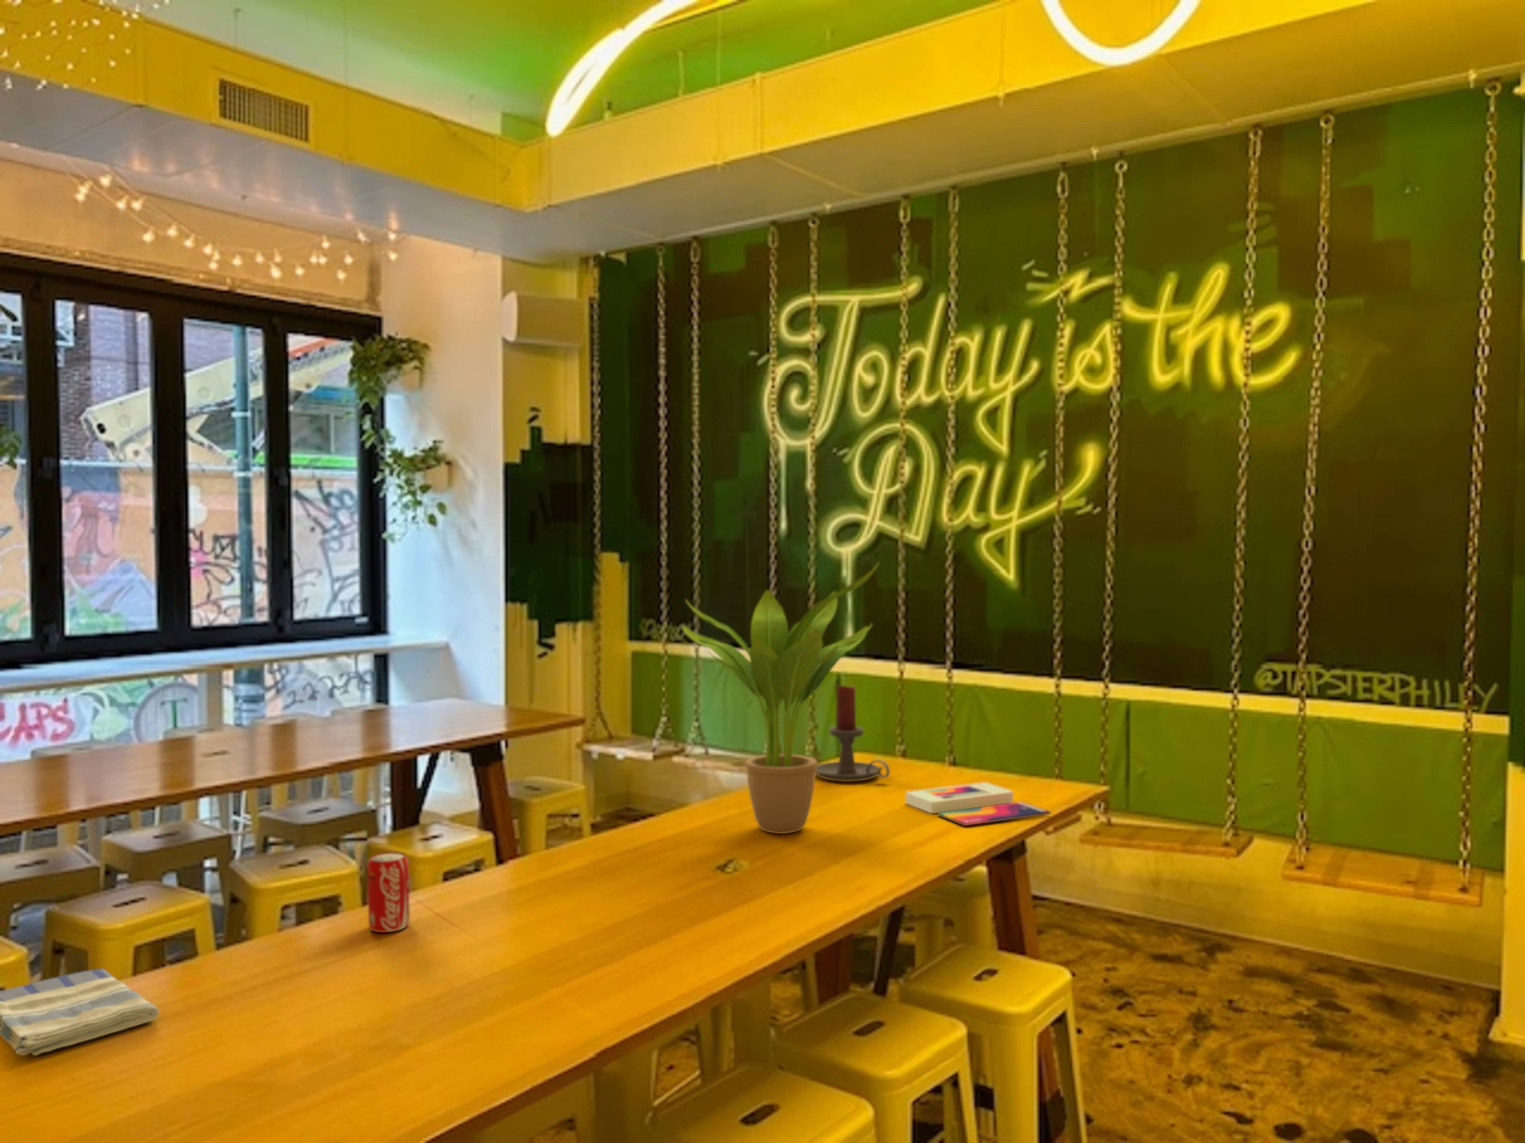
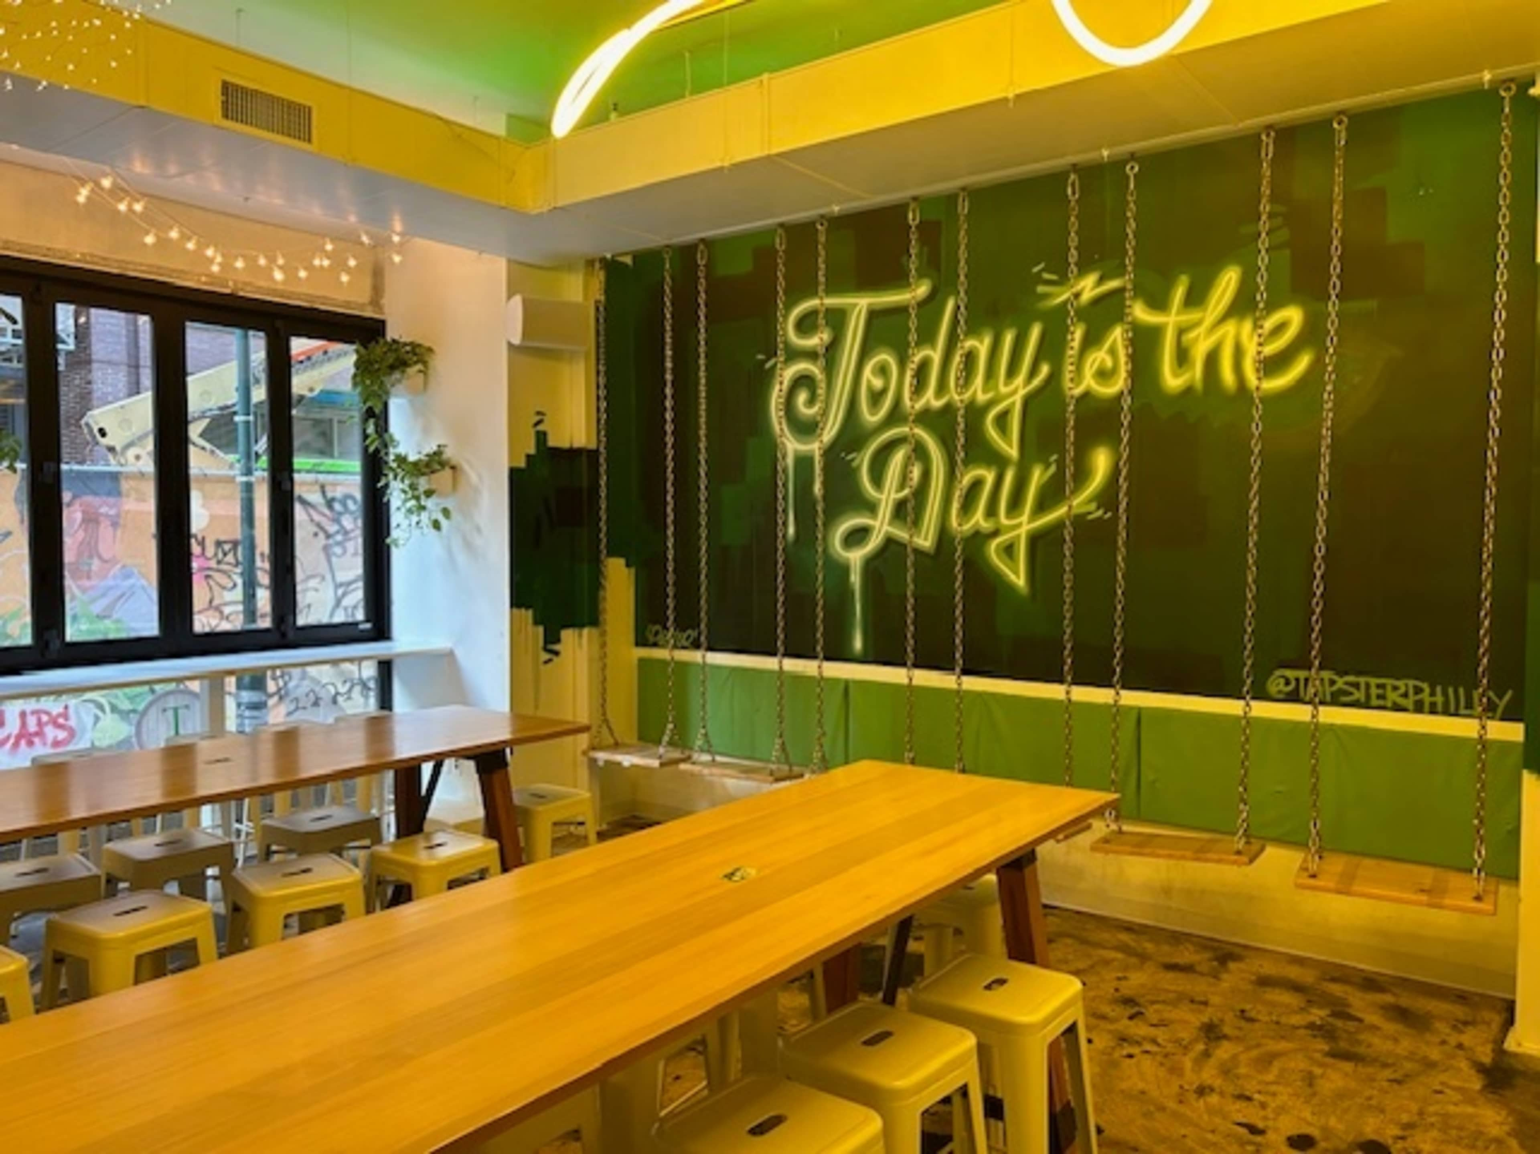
- candle holder [815,684,890,782]
- potted plant [682,561,880,833]
- dish towel [0,969,160,1055]
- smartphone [905,783,1051,826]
- beverage can [367,851,411,933]
